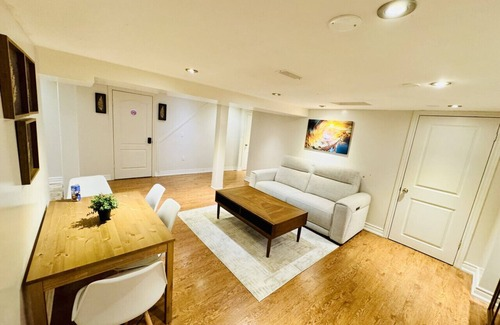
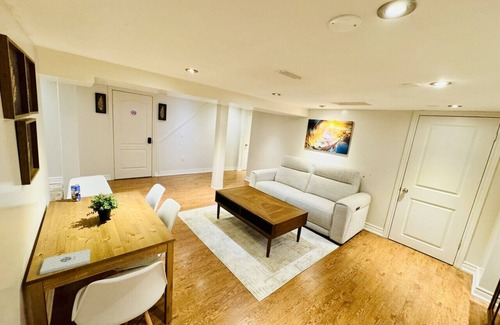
+ notepad [39,248,91,276]
